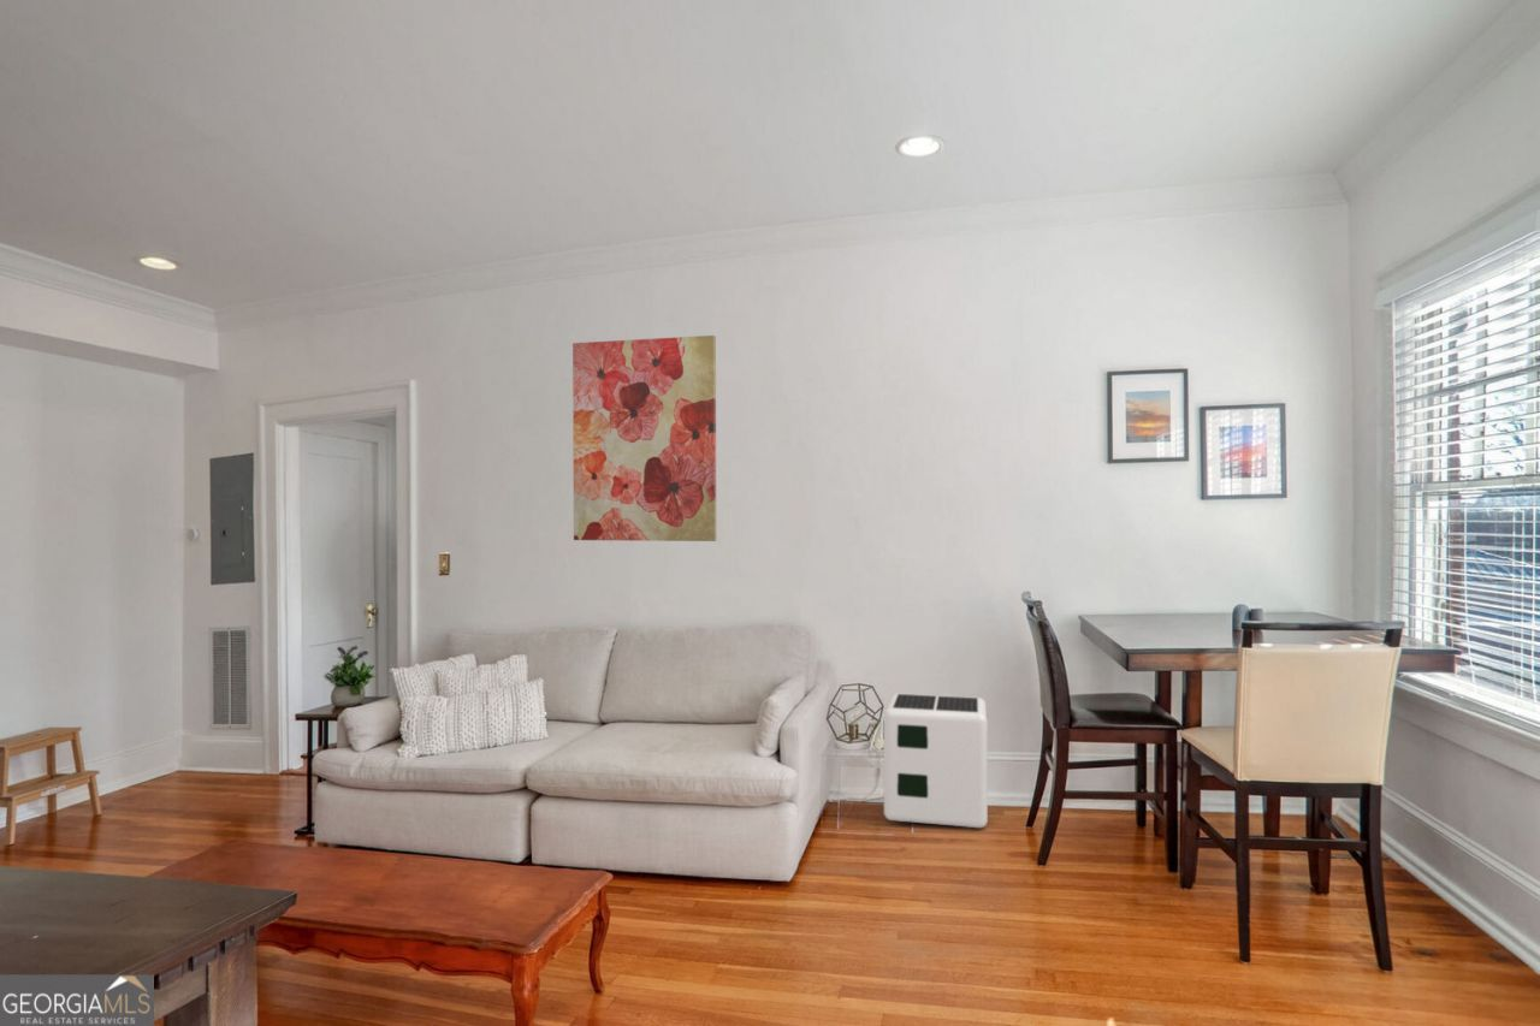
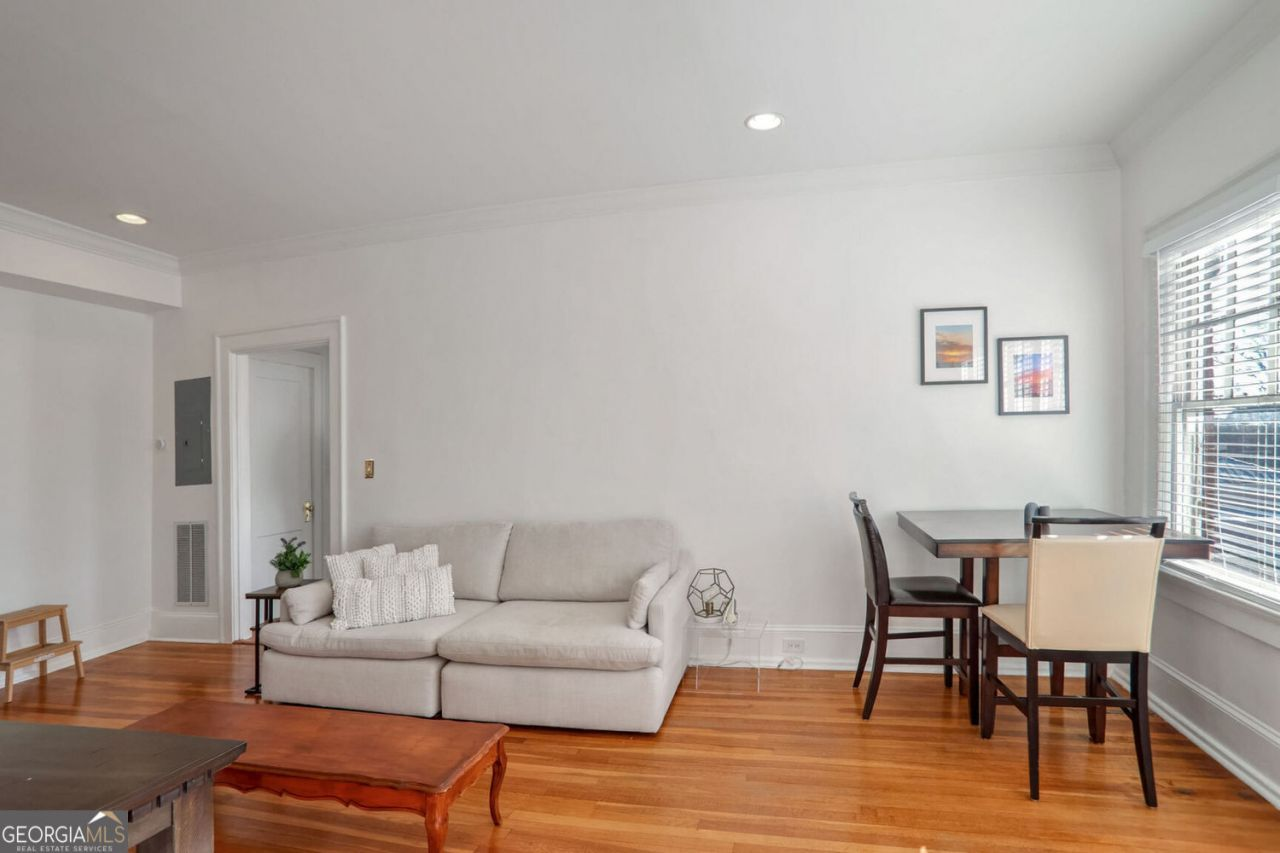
- wall art [571,334,717,542]
- air purifier [883,693,989,829]
